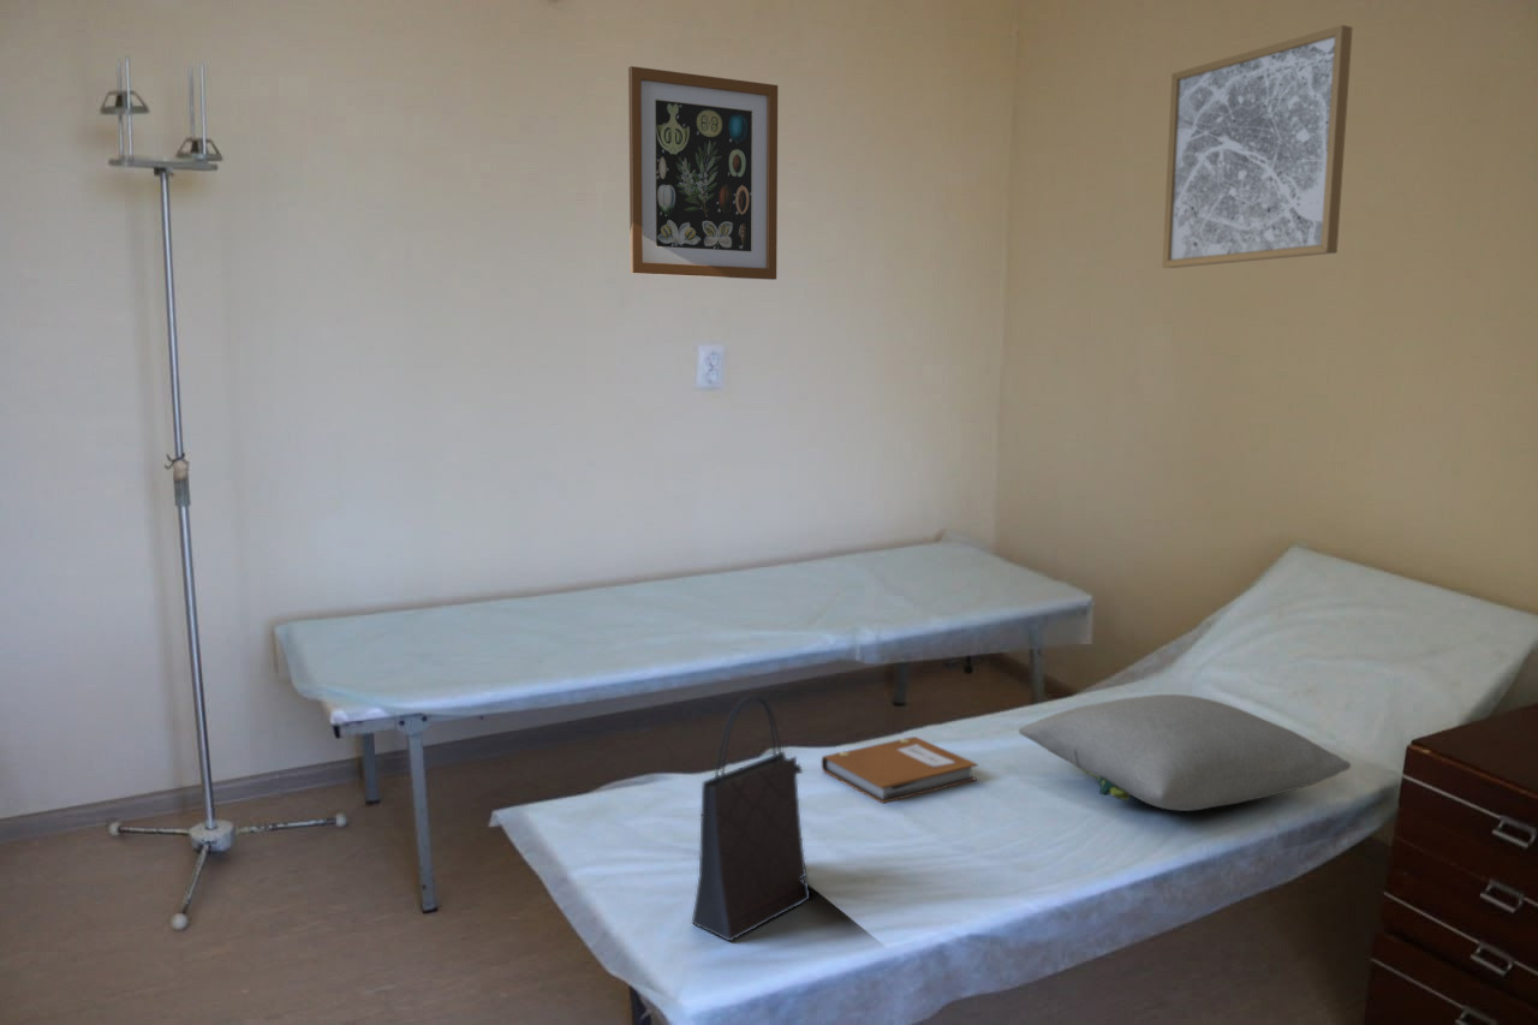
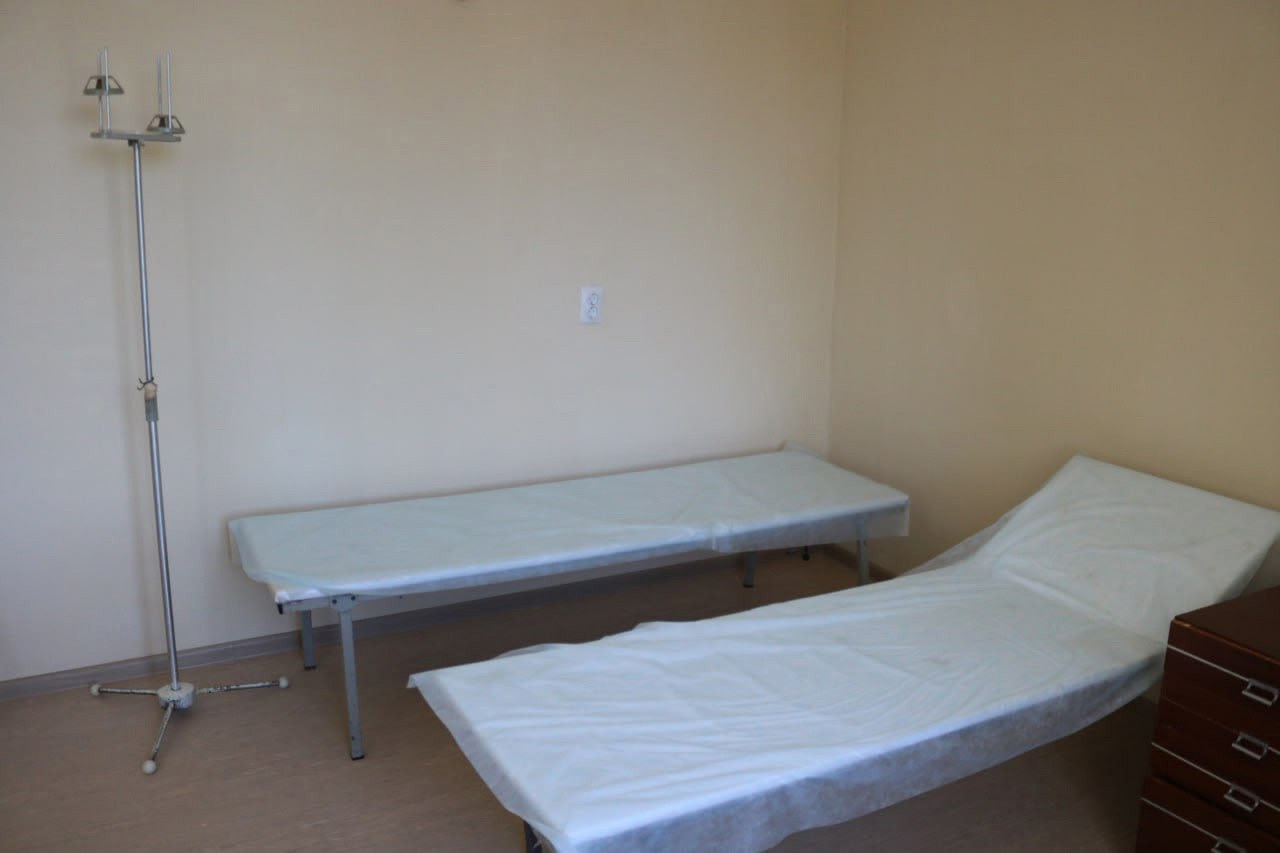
- pillow [1018,693,1352,812]
- notebook [821,735,978,805]
- handbag [691,695,811,943]
- wall art [627,65,779,281]
- wall art [1161,24,1354,269]
